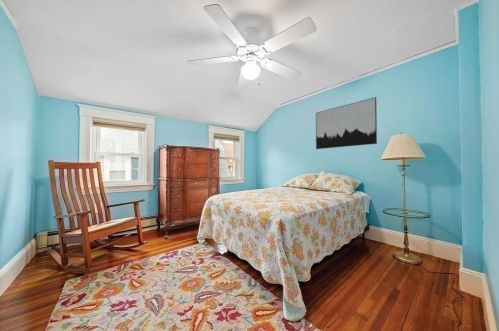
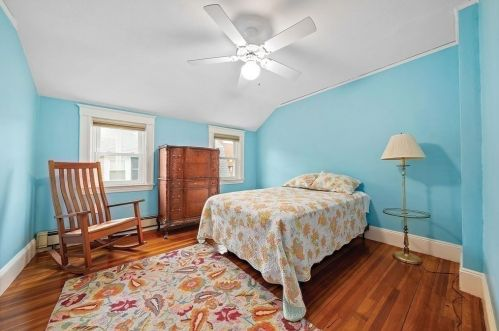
- wall art [315,96,378,150]
